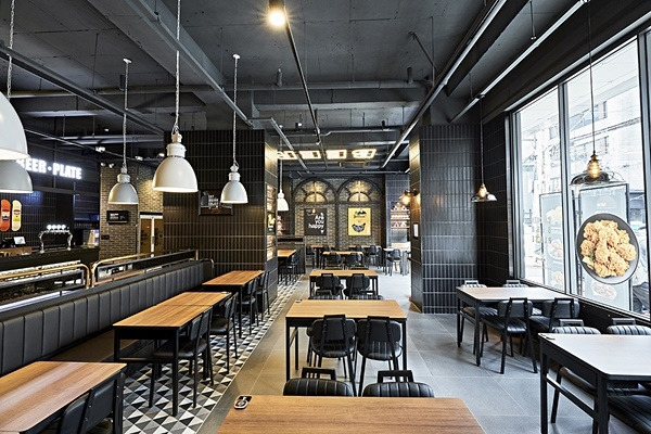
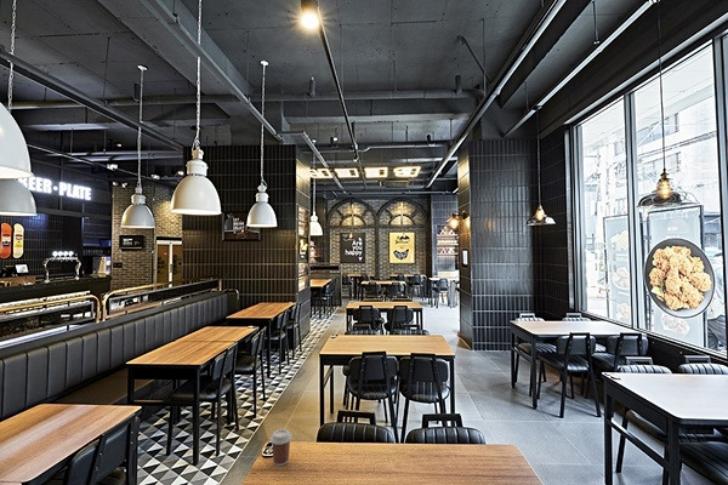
+ coffee cup [269,428,292,467]
